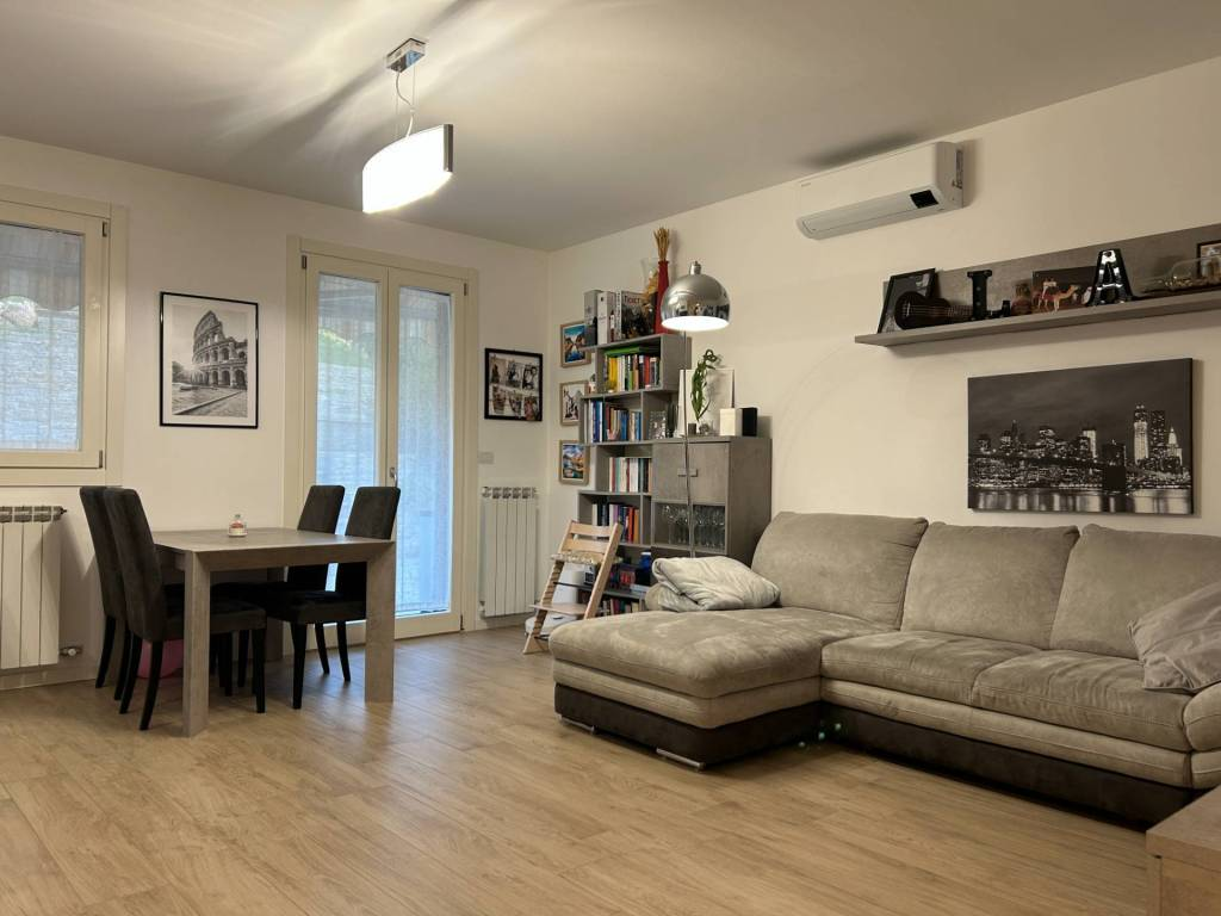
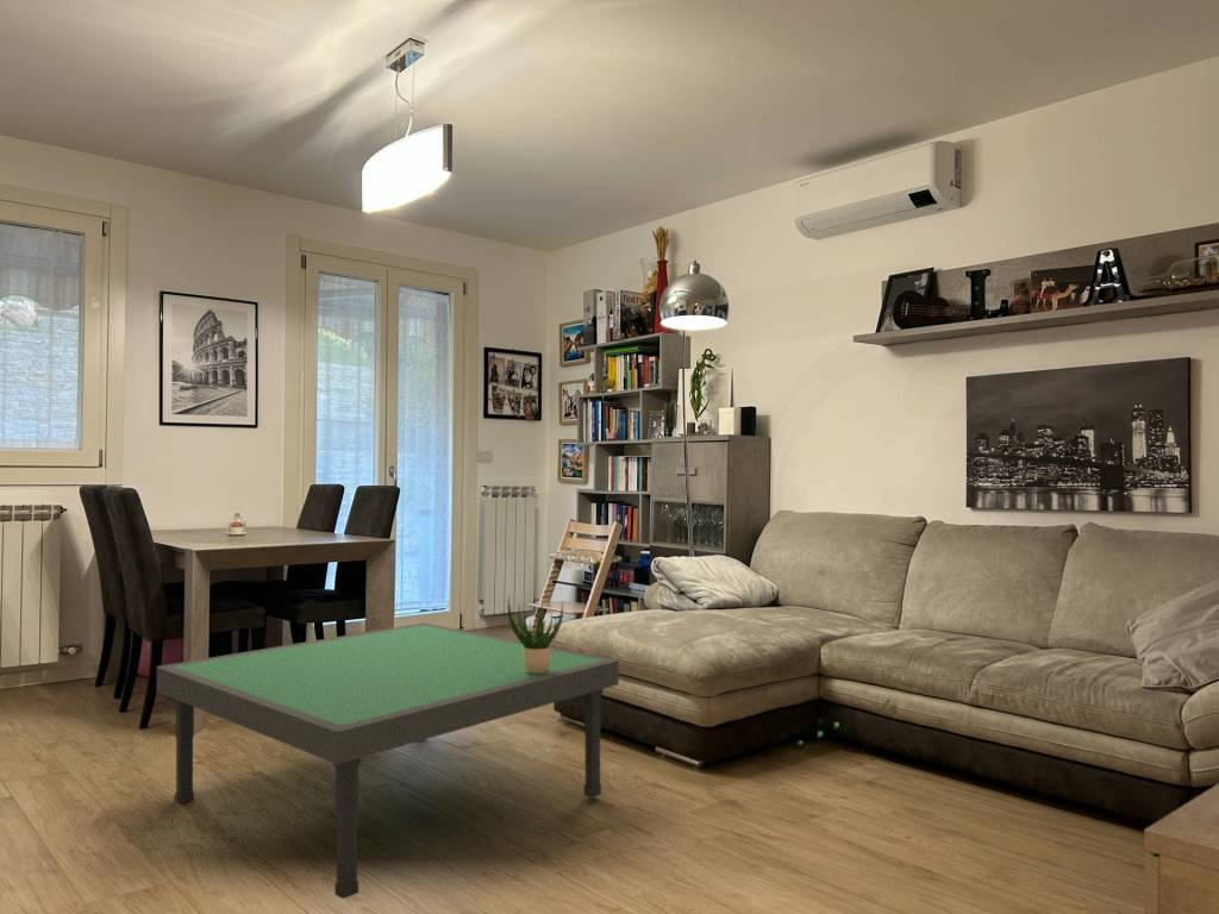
+ potted plant [507,595,564,674]
+ coffee table [156,622,620,900]
